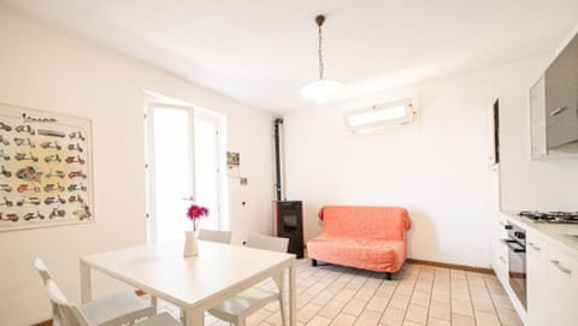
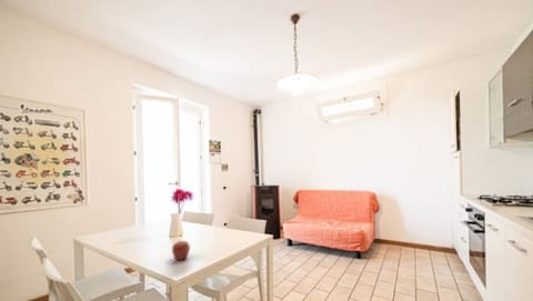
+ apple [171,240,191,261]
